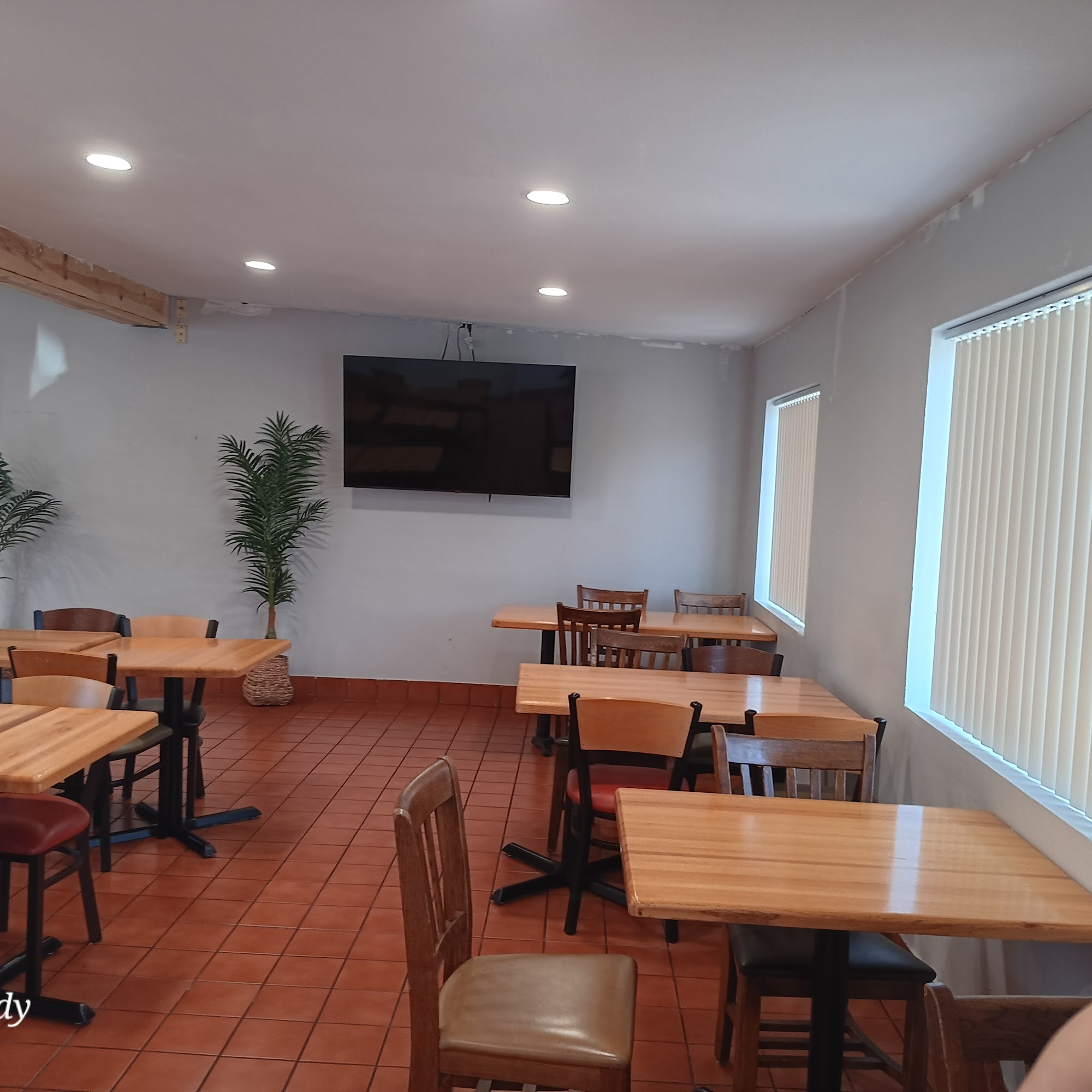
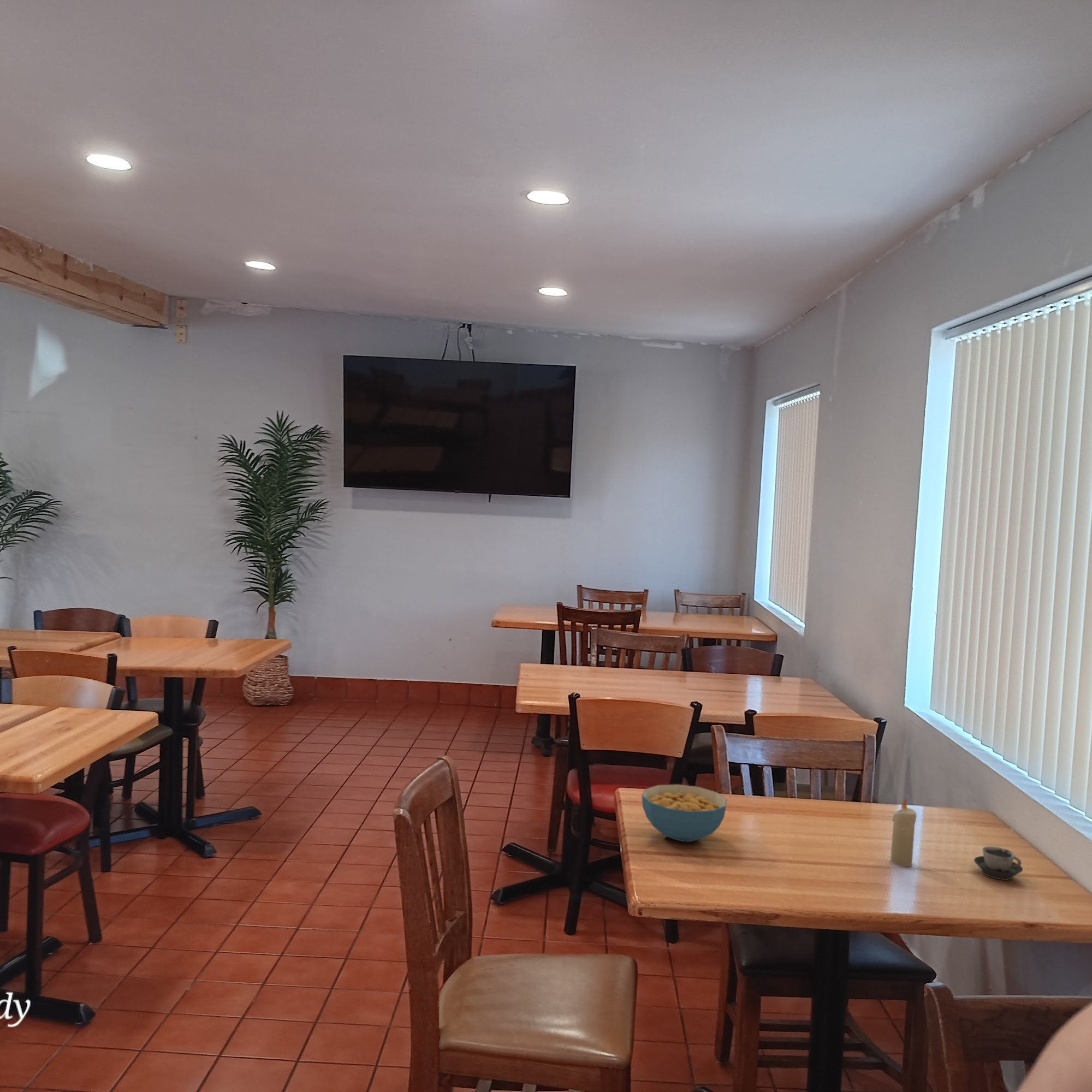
+ cereal bowl [641,784,728,842]
+ candle [890,798,917,868]
+ cup [974,846,1023,881]
